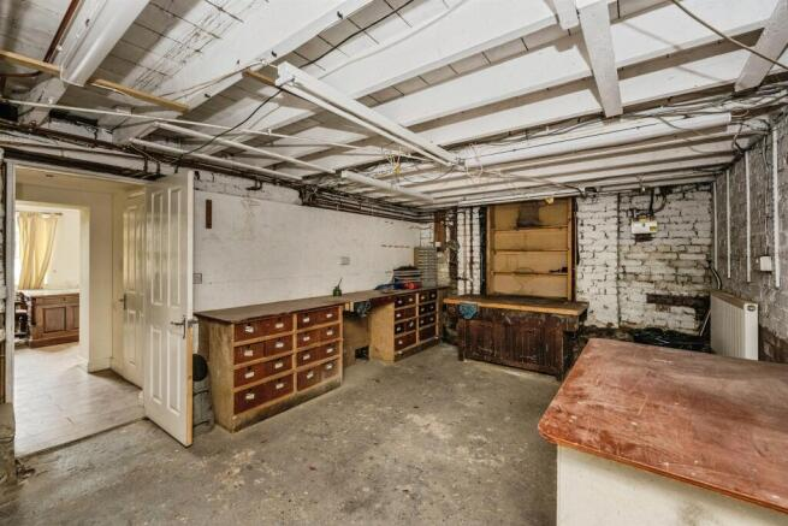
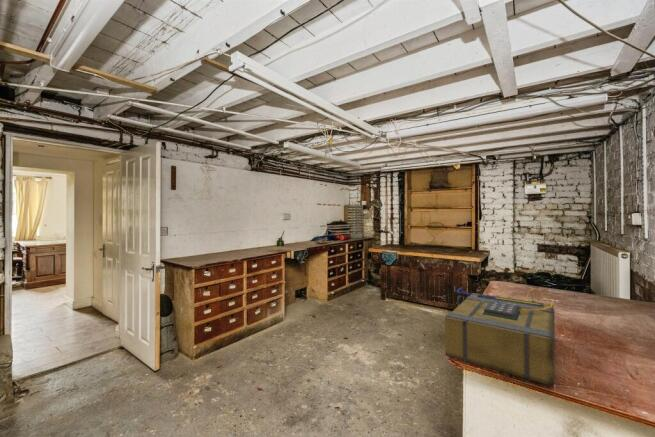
+ toolbox [444,287,556,387]
